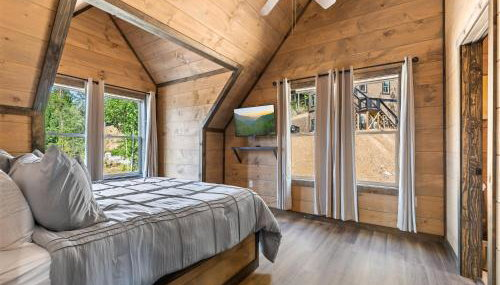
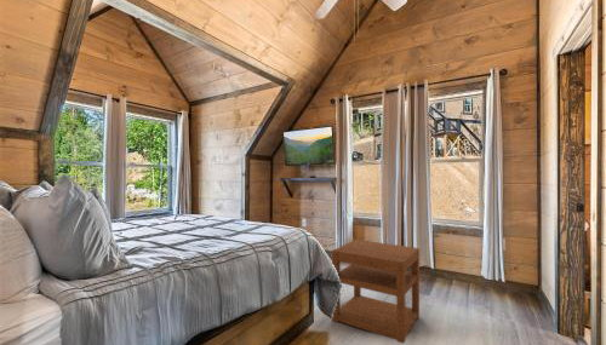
+ nightstand [331,238,421,345]
